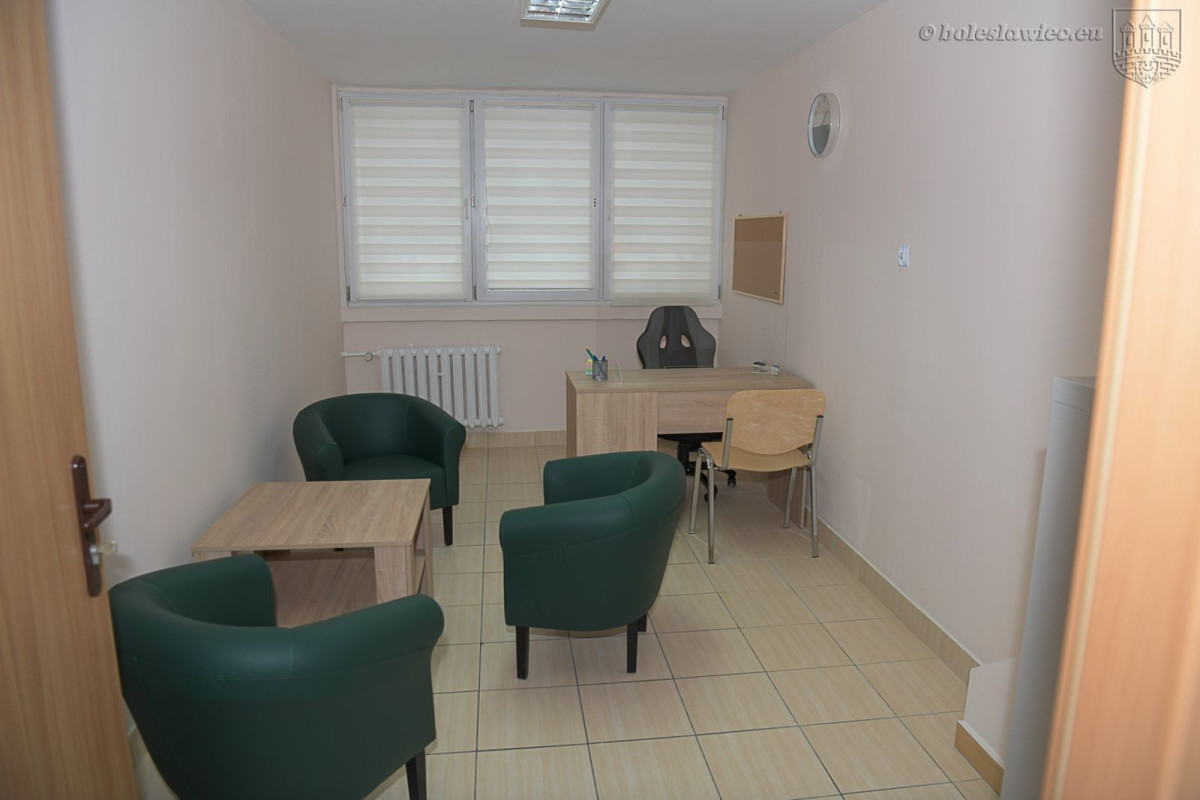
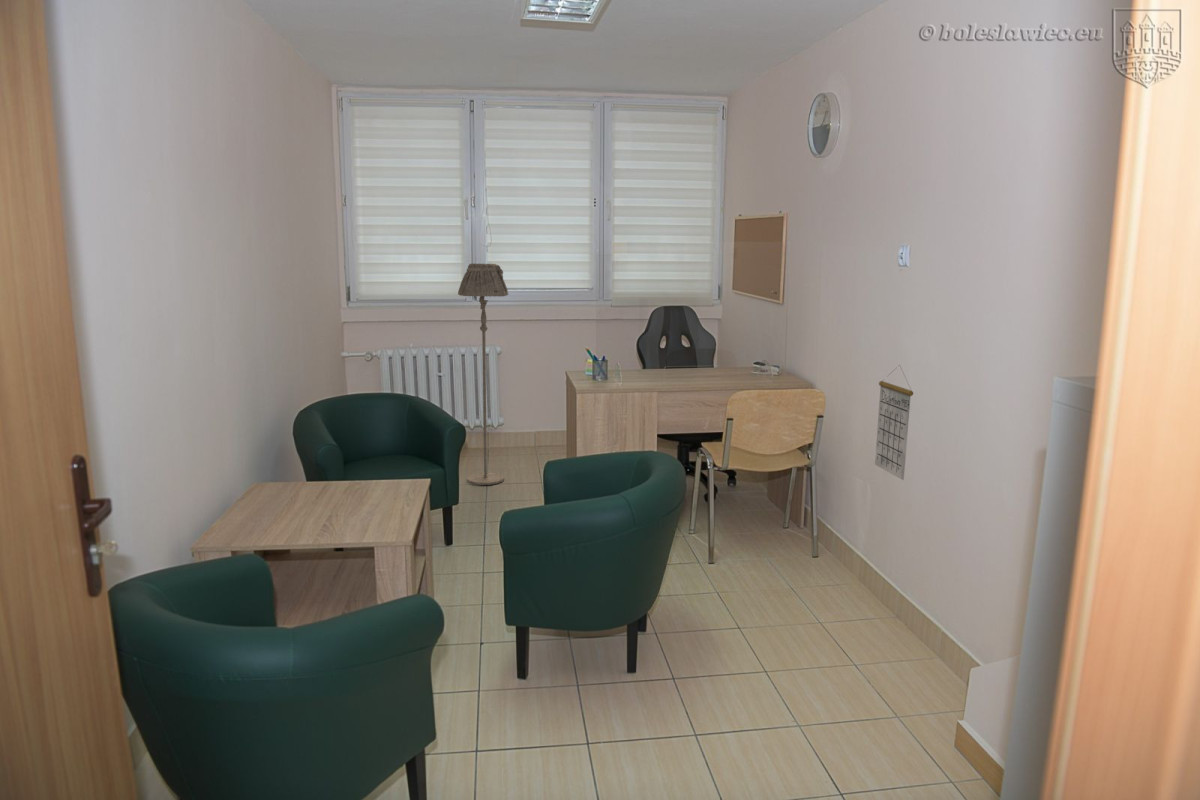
+ floor lamp [457,262,509,486]
+ calendar [874,365,914,481]
